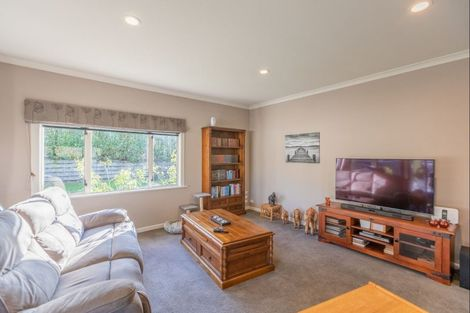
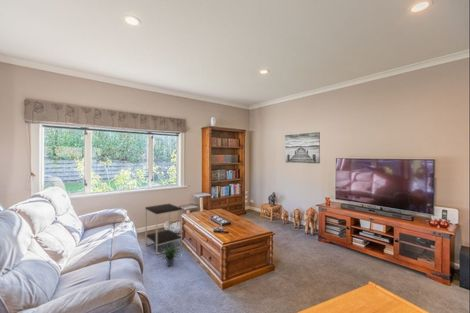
+ side table [144,203,183,256]
+ potted plant [155,239,184,267]
